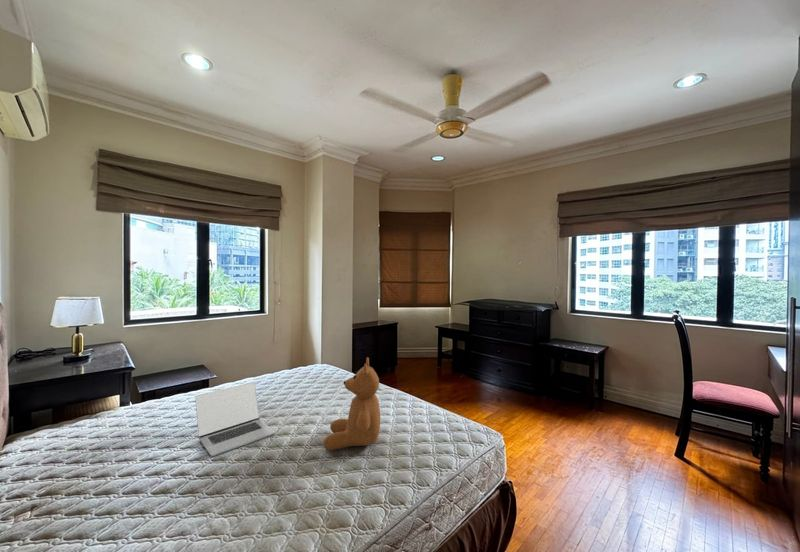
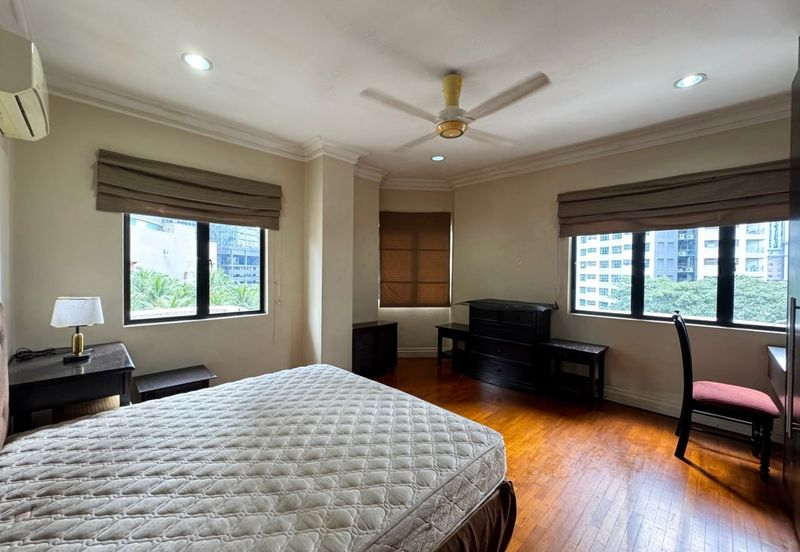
- laptop [194,381,276,458]
- teddy bear [322,357,381,451]
